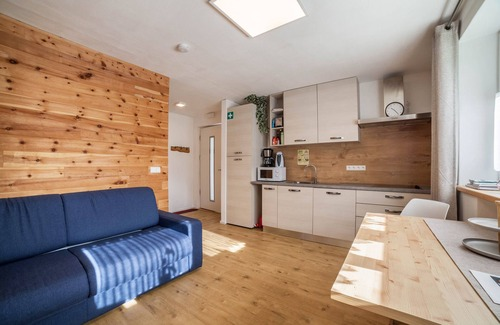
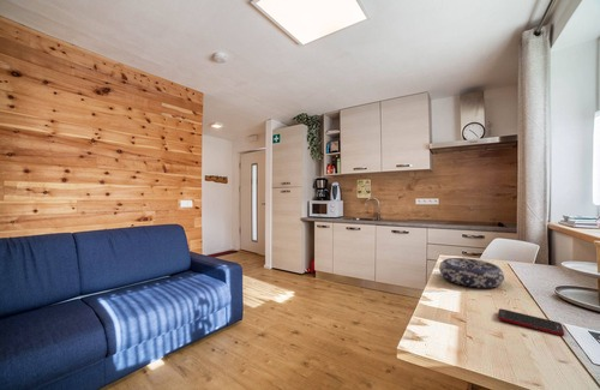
+ cell phone [497,307,565,337]
+ decorative bowl [438,257,505,289]
